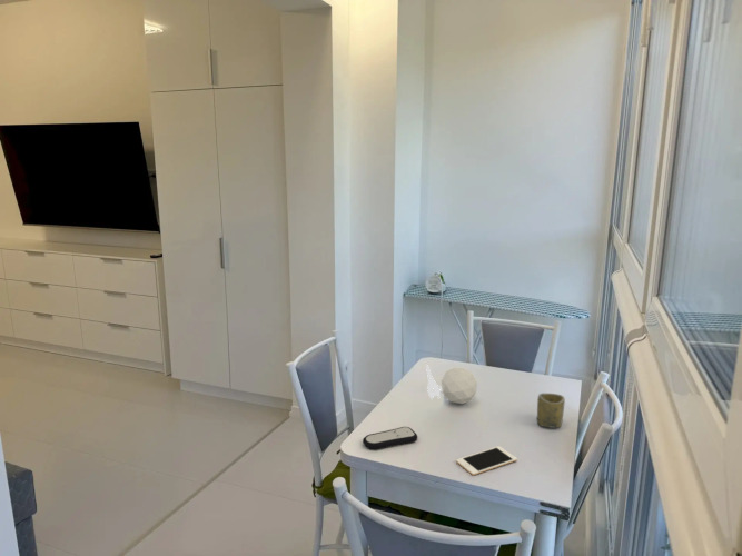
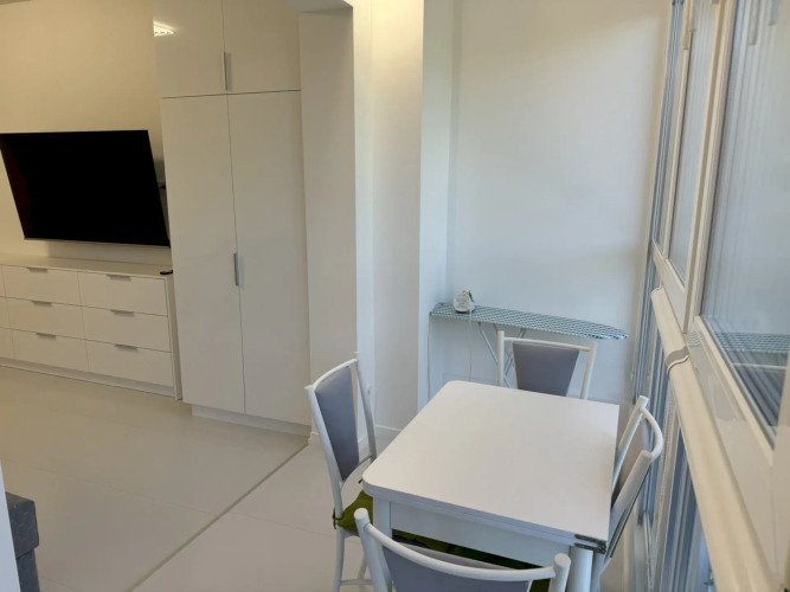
- cup [536,393,566,429]
- teapot [425,364,478,405]
- remote control [362,426,418,450]
- cell phone [455,445,518,476]
